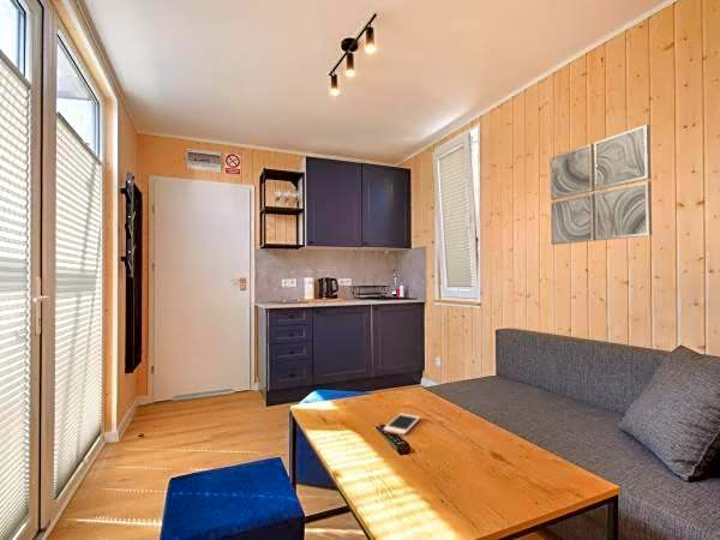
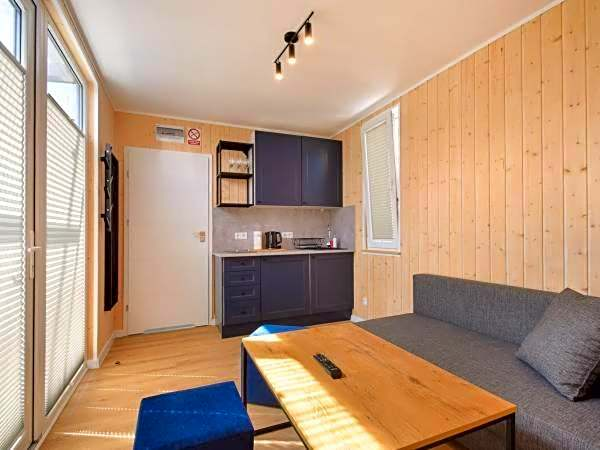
- wall art [548,124,653,246]
- cell phone [383,413,421,436]
